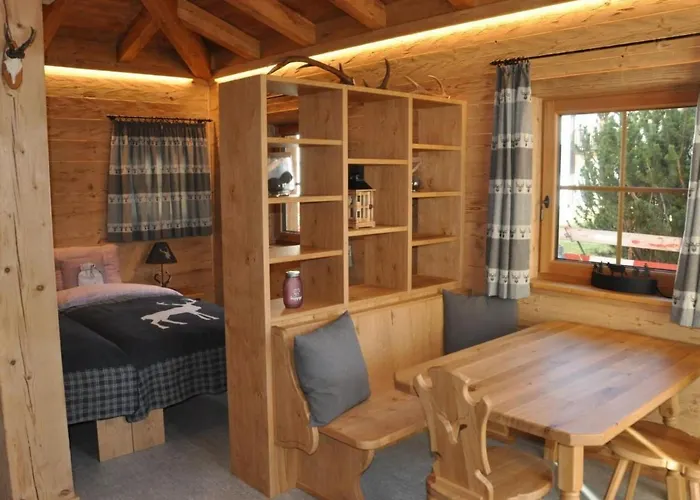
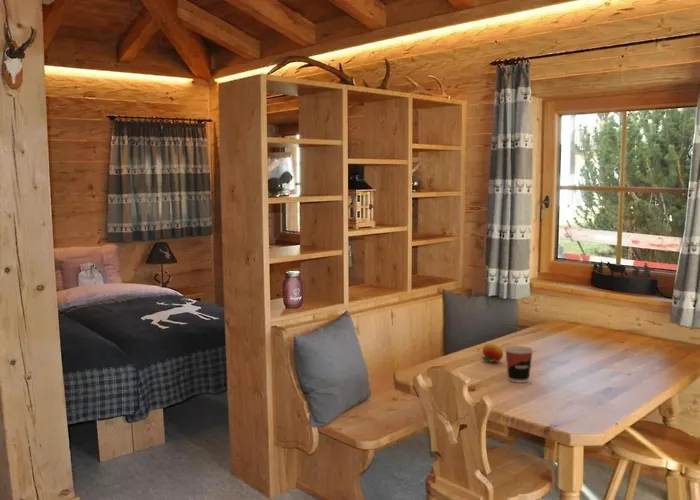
+ fruit [481,343,504,363]
+ cup [504,345,534,384]
